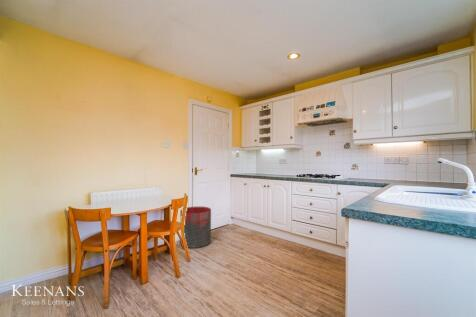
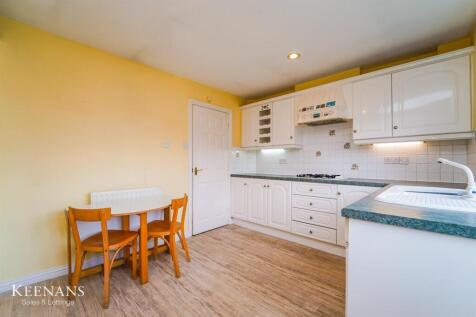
- trash can [179,206,212,249]
